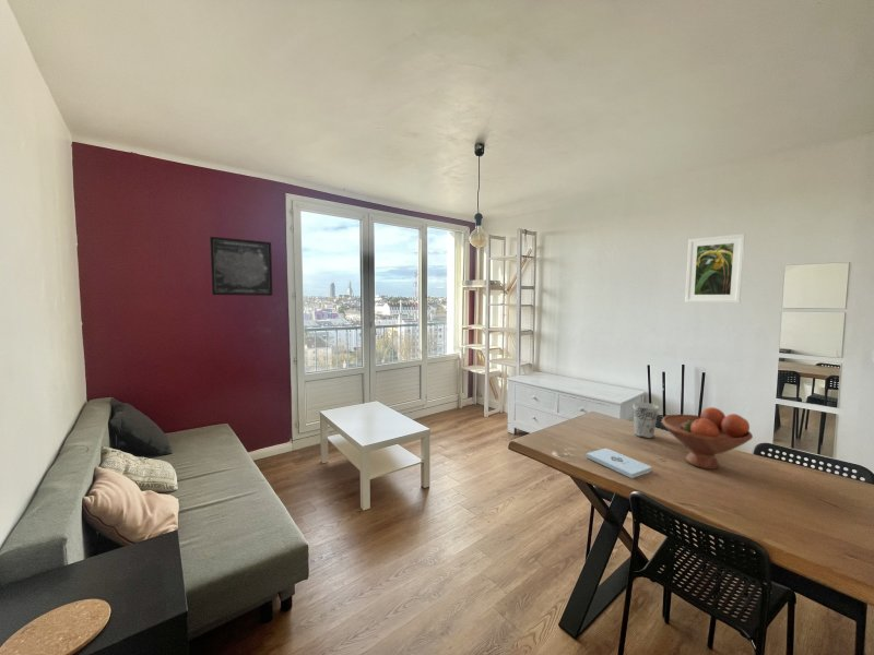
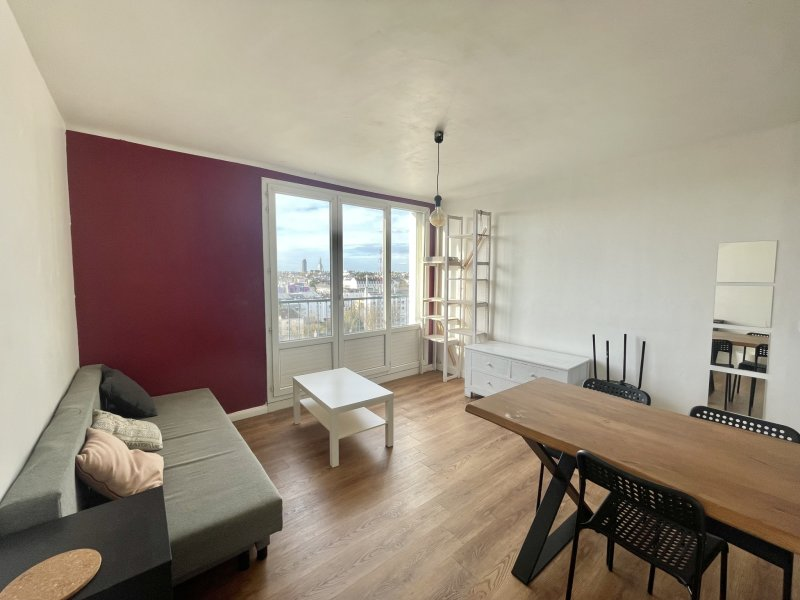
- fruit bowl [660,406,754,471]
- wall art [209,236,273,297]
- cup [631,402,660,439]
- notepad [584,448,652,479]
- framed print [684,233,746,303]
